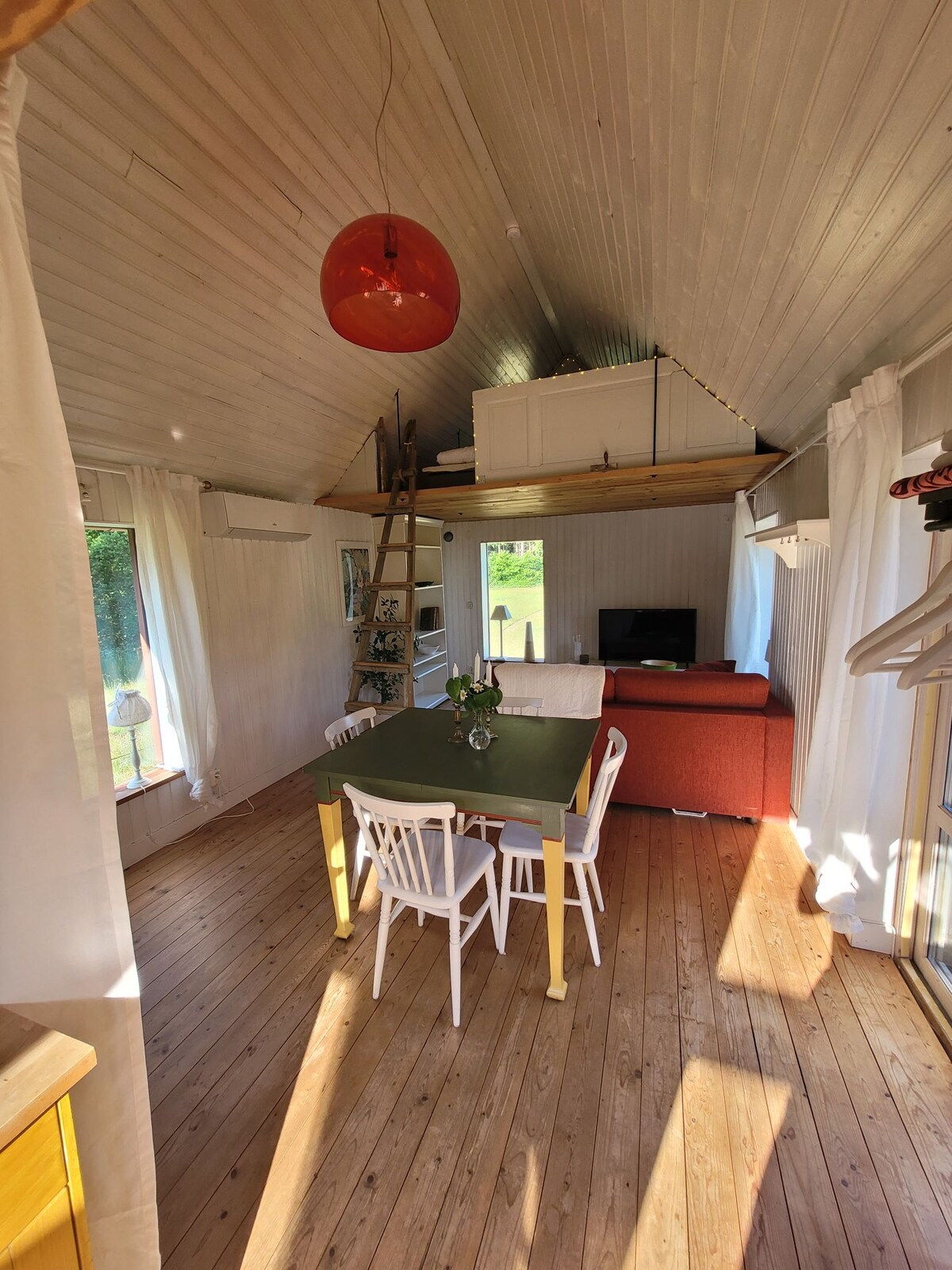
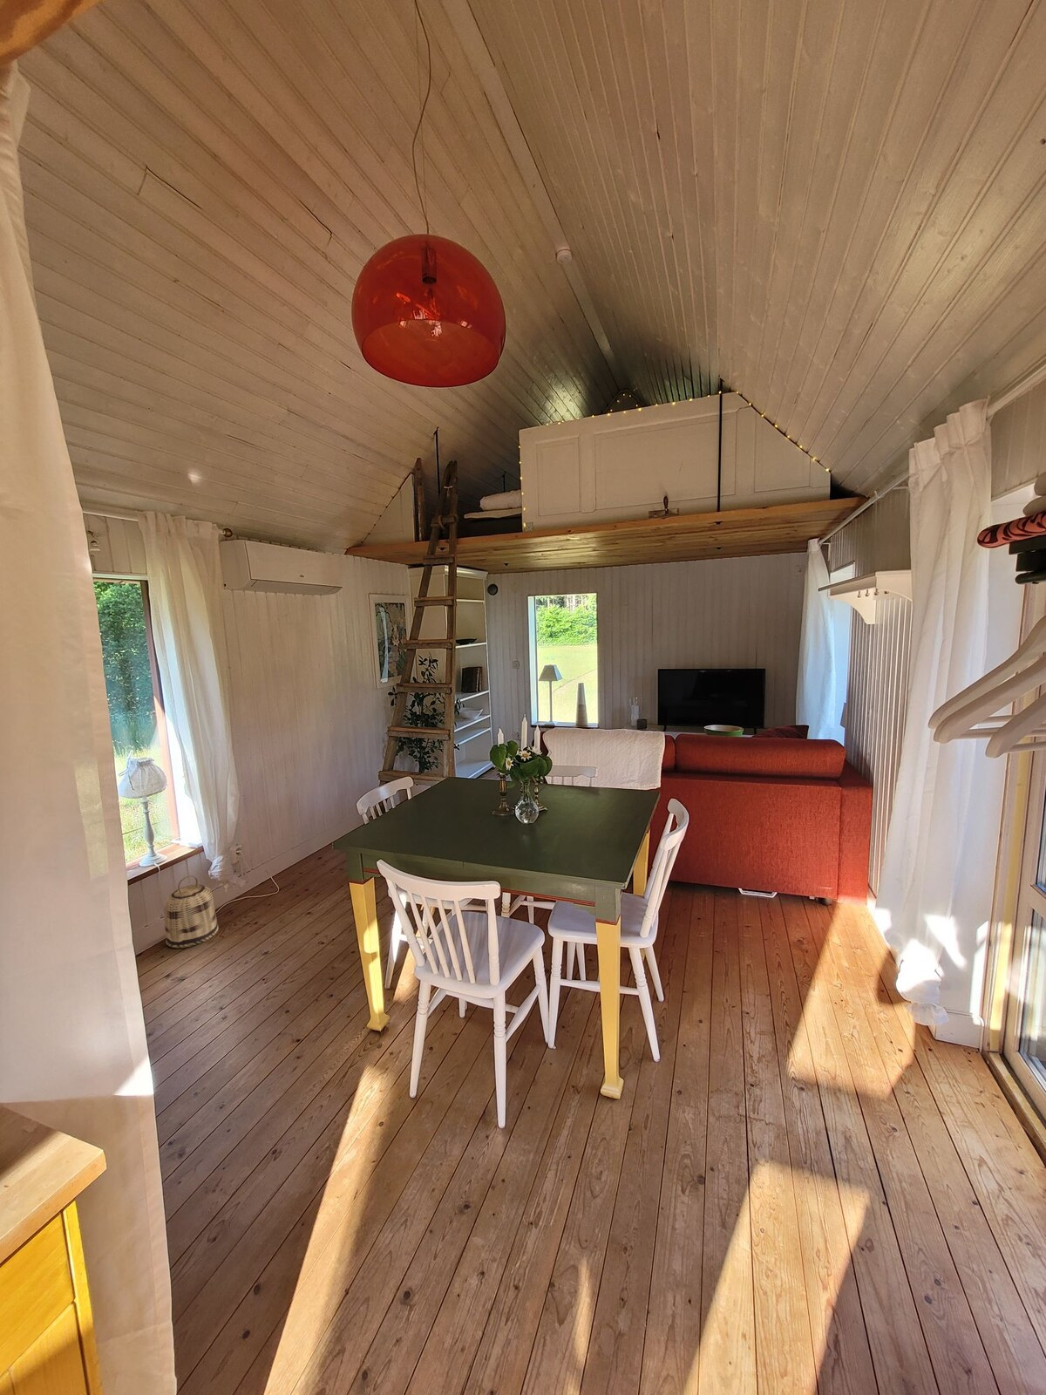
+ basket [164,874,220,949]
